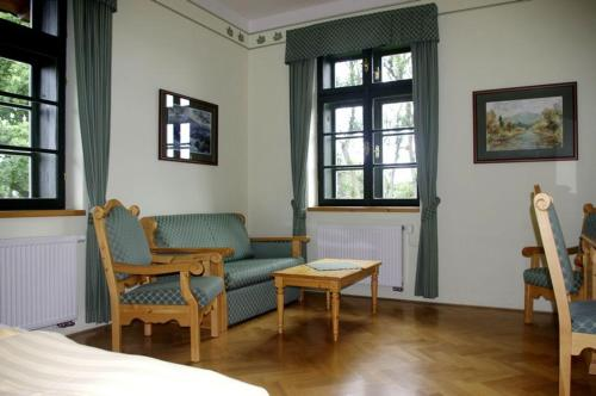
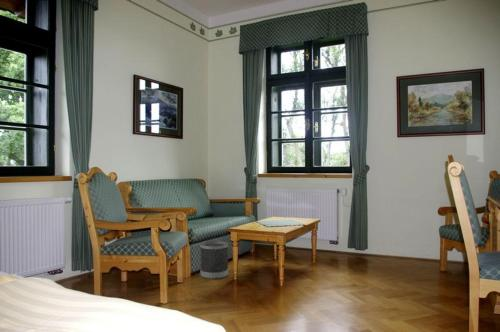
+ wastebasket [199,240,229,280]
